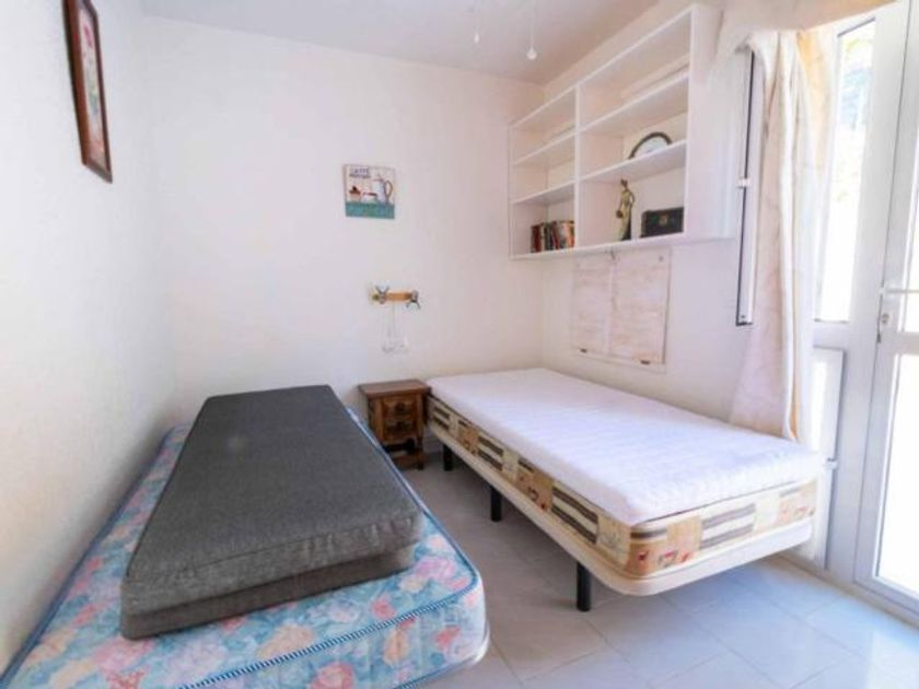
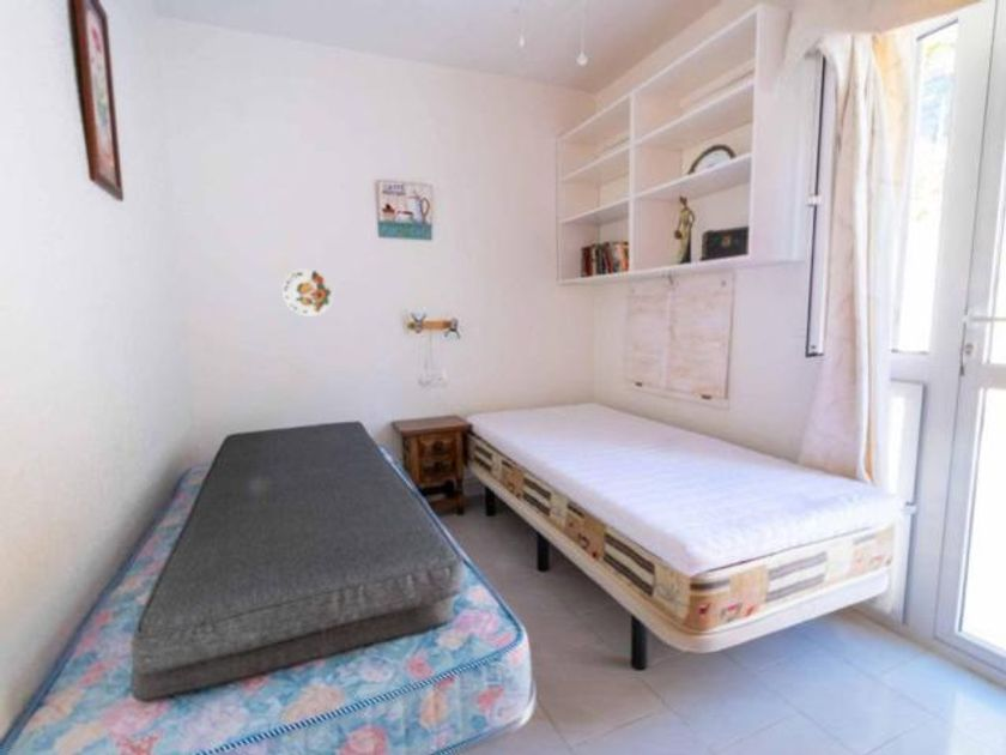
+ decorative plate [281,267,334,318]
